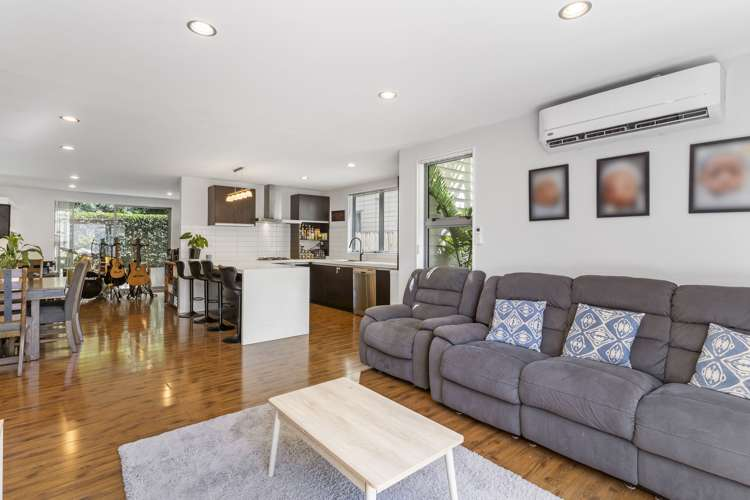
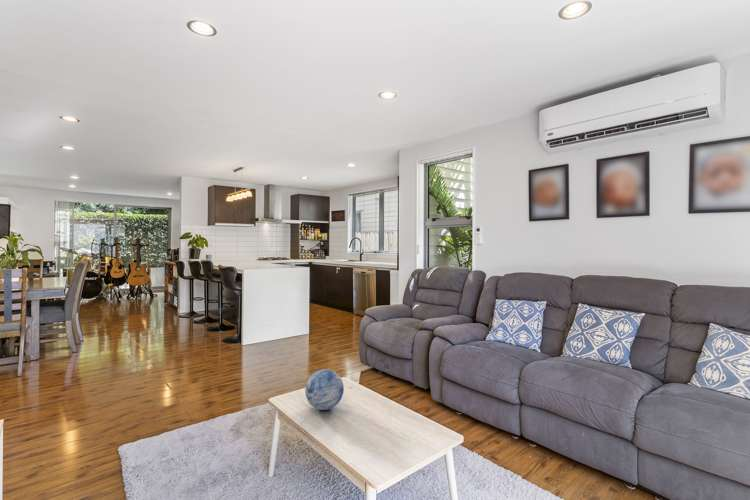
+ decorative orb [304,368,345,411]
